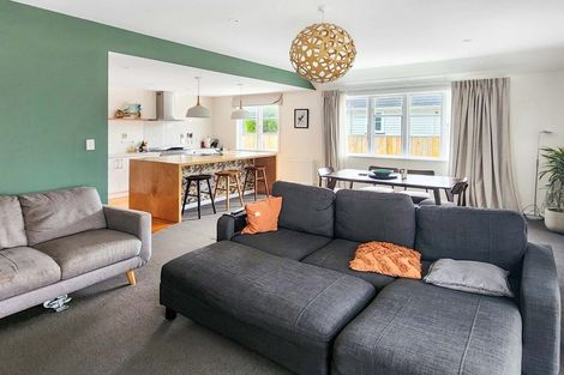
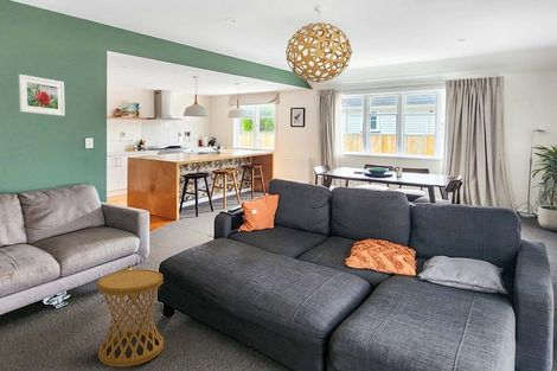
+ side table [96,268,165,369]
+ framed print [18,73,66,117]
